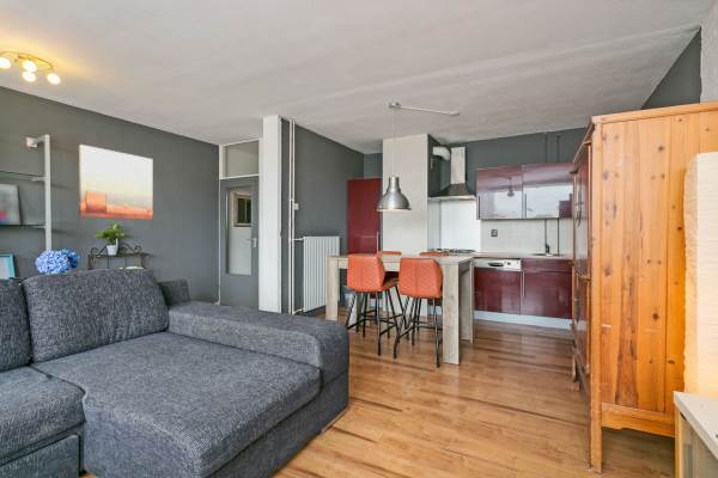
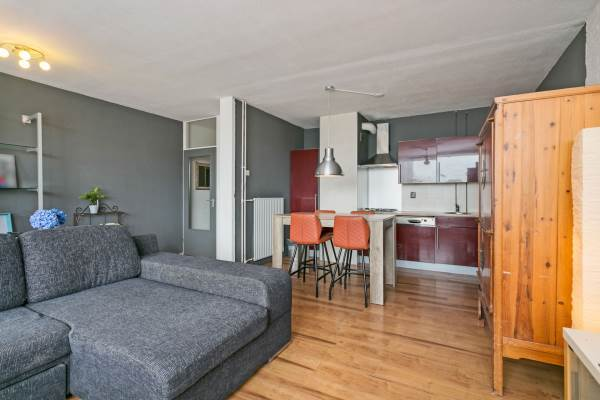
- wall art [78,143,154,221]
